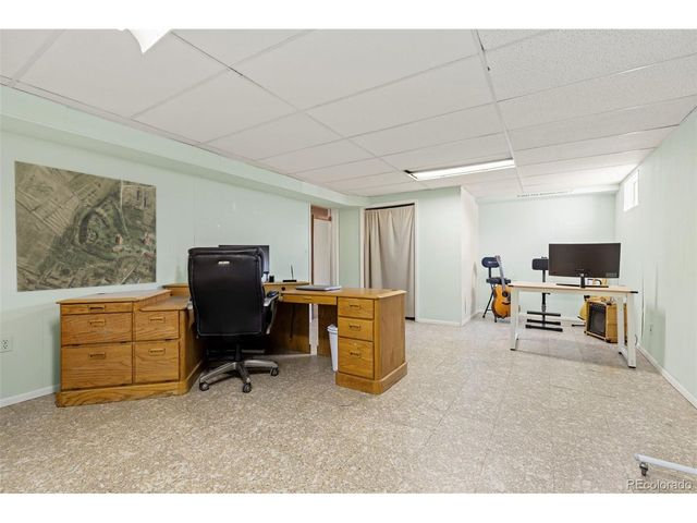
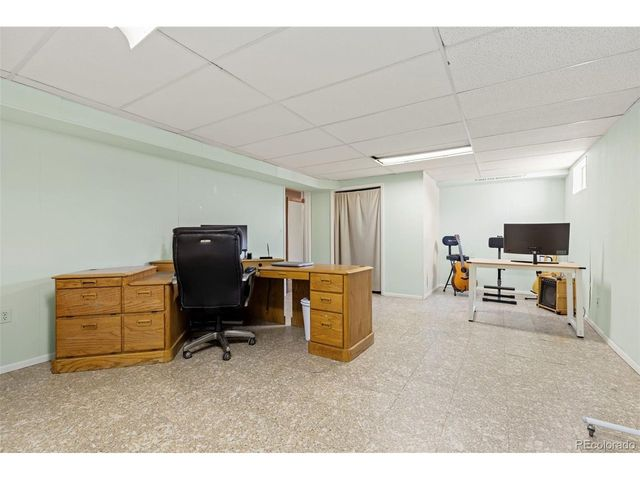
- map [13,159,158,293]
